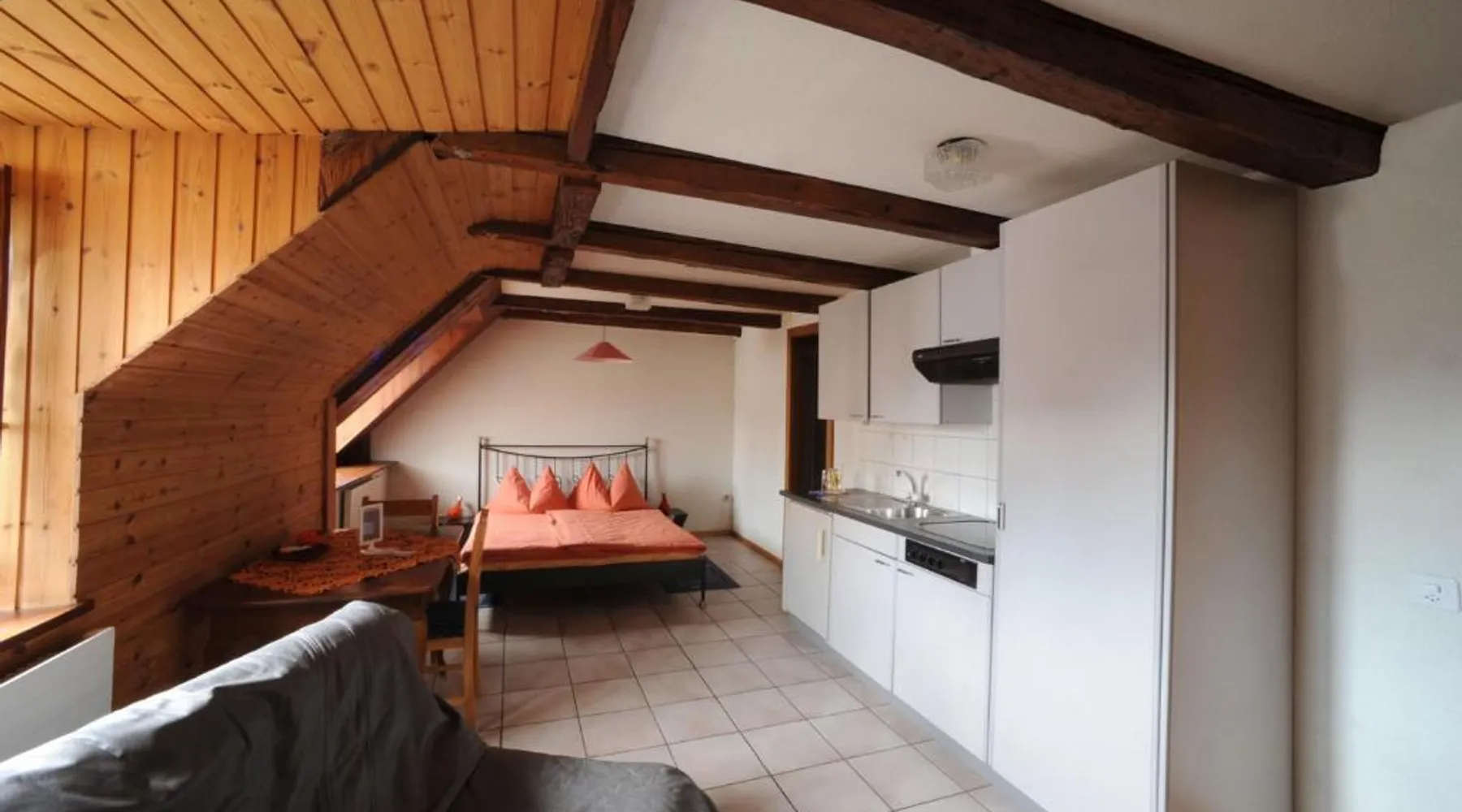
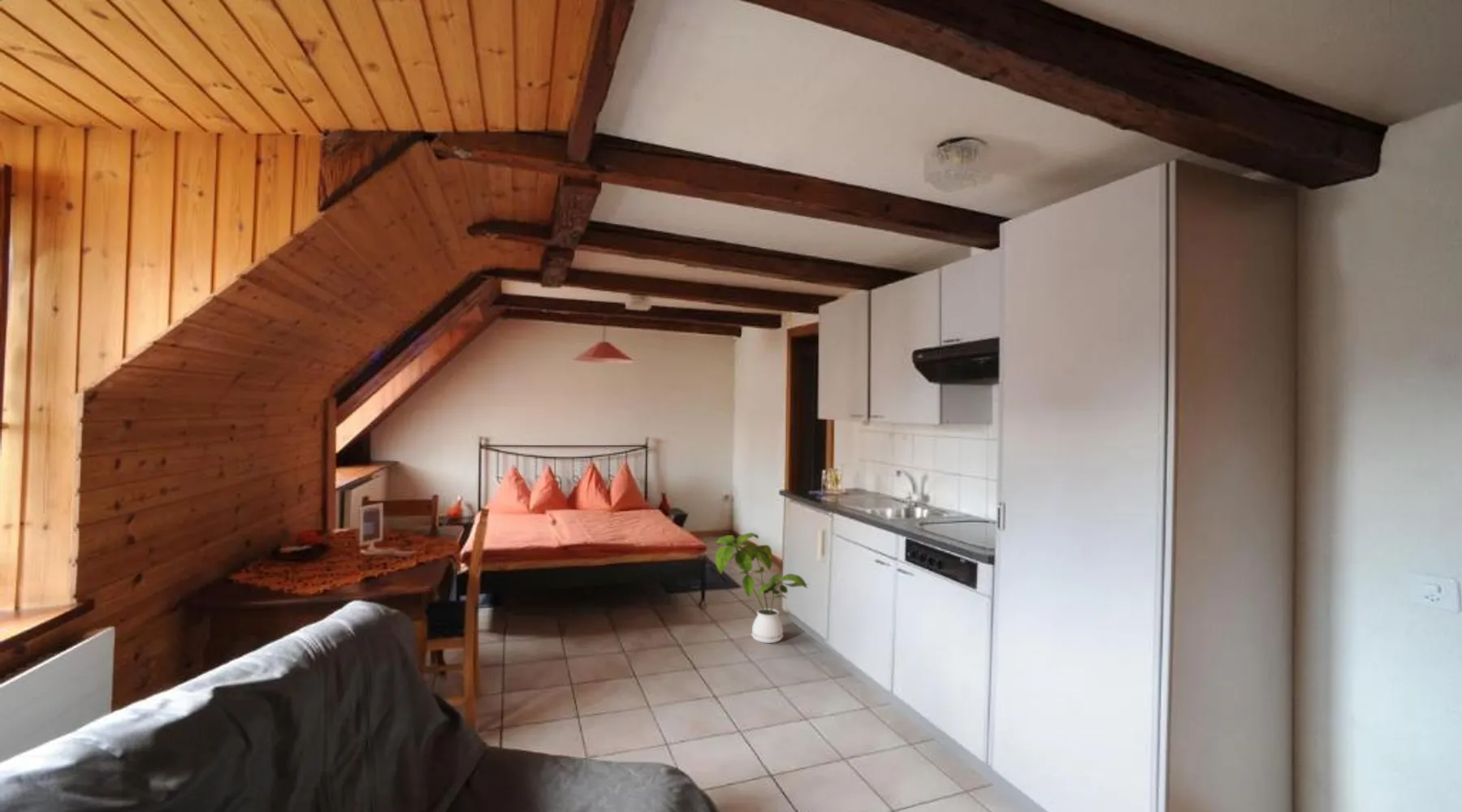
+ house plant [715,532,811,644]
